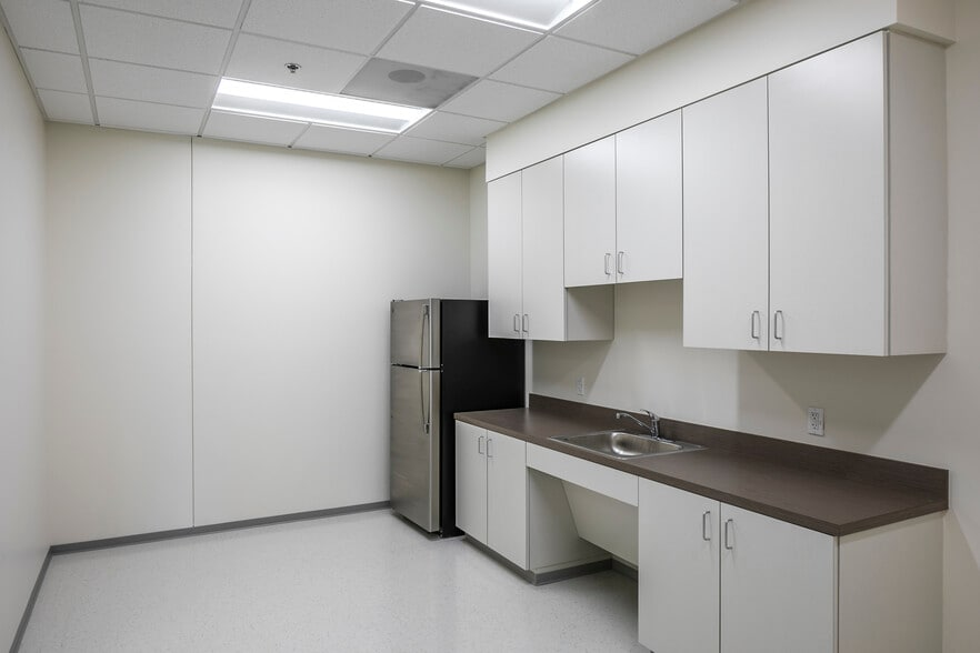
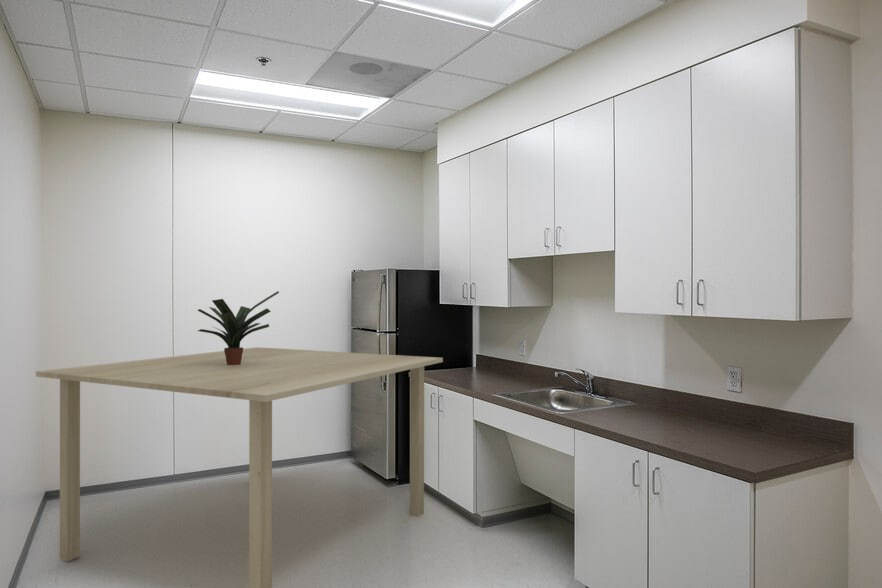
+ potted plant [197,290,280,365]
+ dining table [35,346,444,588]
